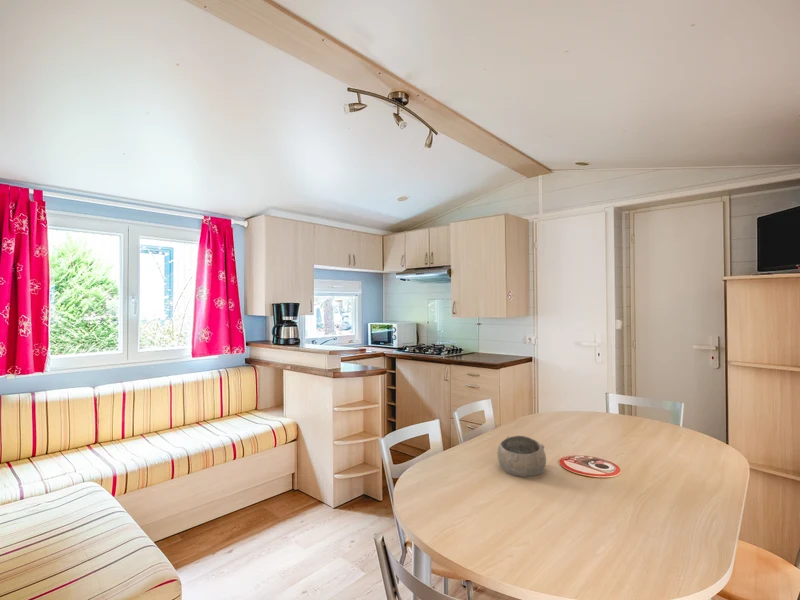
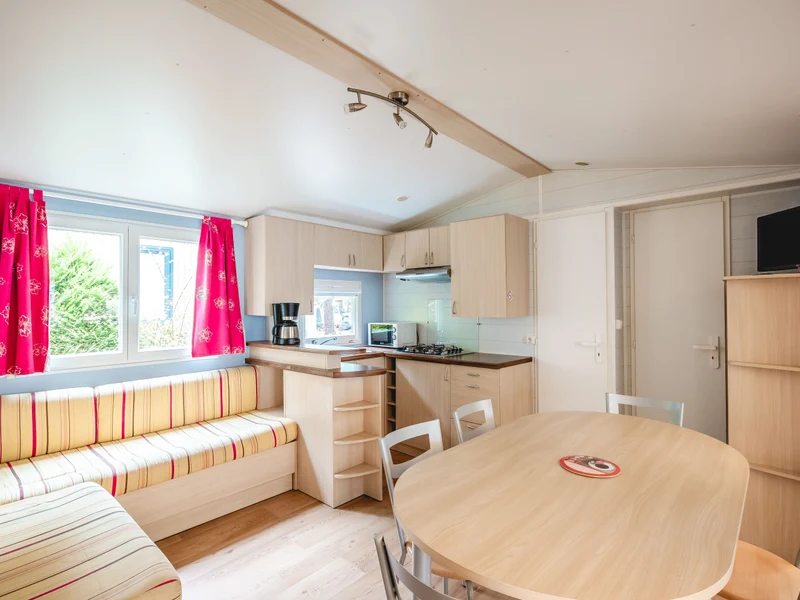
- bowl [497,435,547,478]
